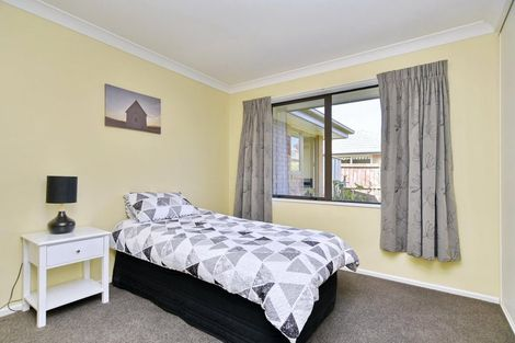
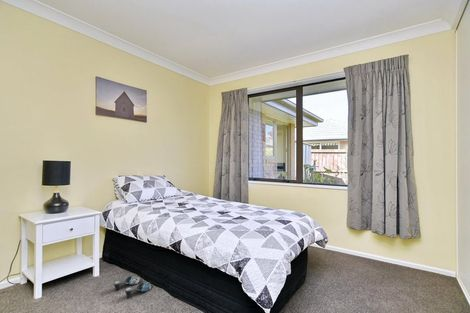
+ slippers [112,275,154,299]
